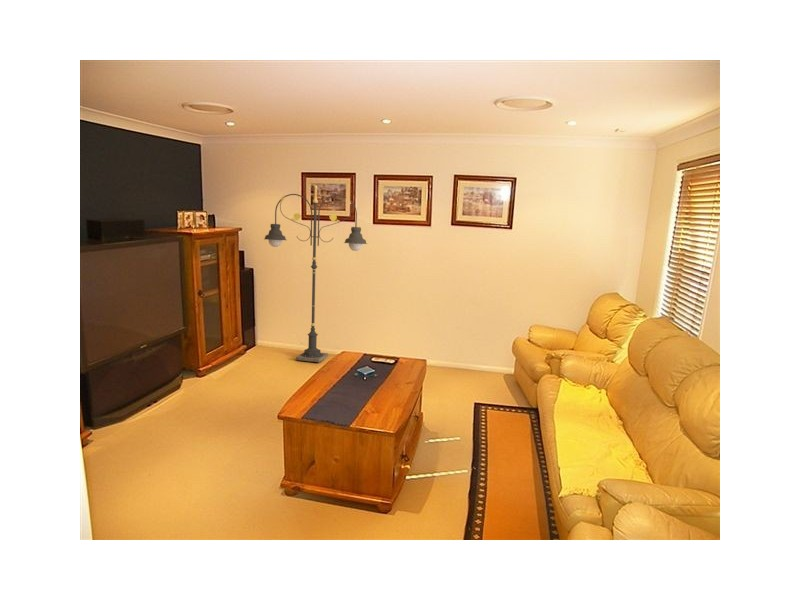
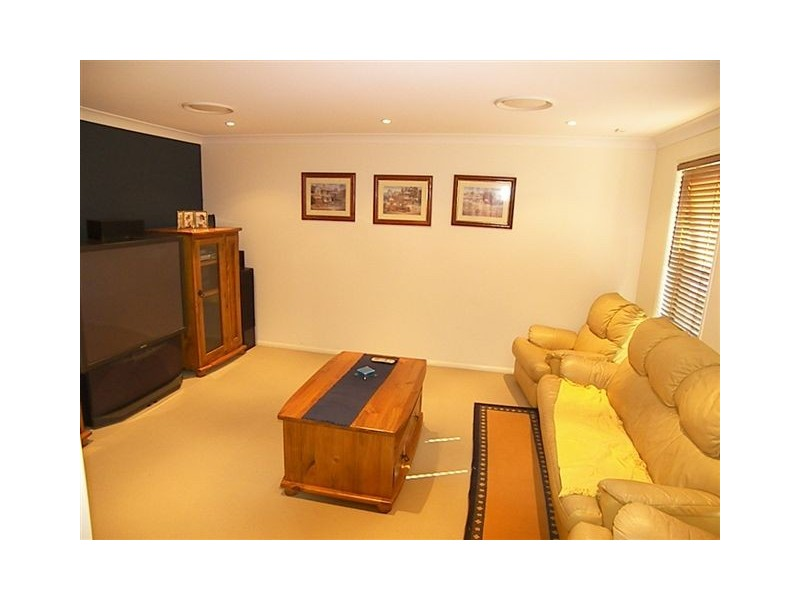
- floor lamp [264,184,368,363]
